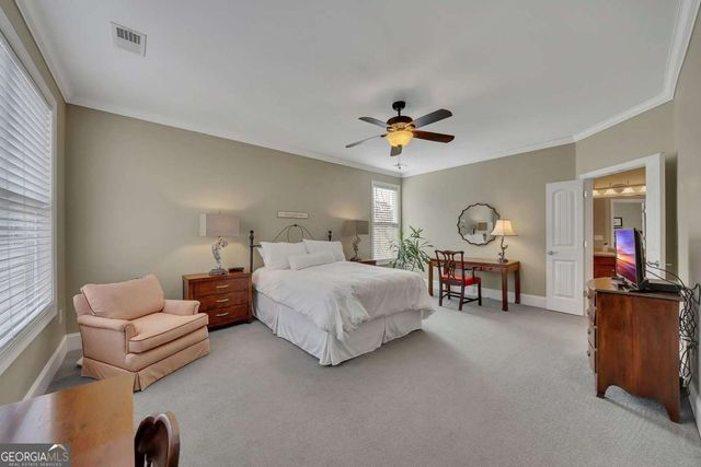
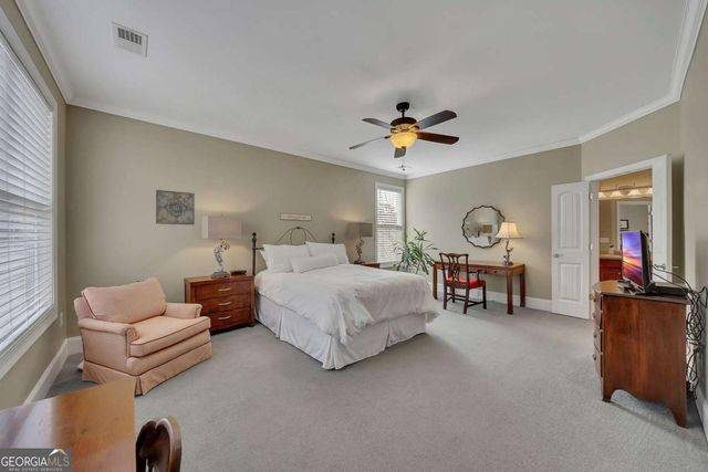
+ wall art [155,189,196,225]
